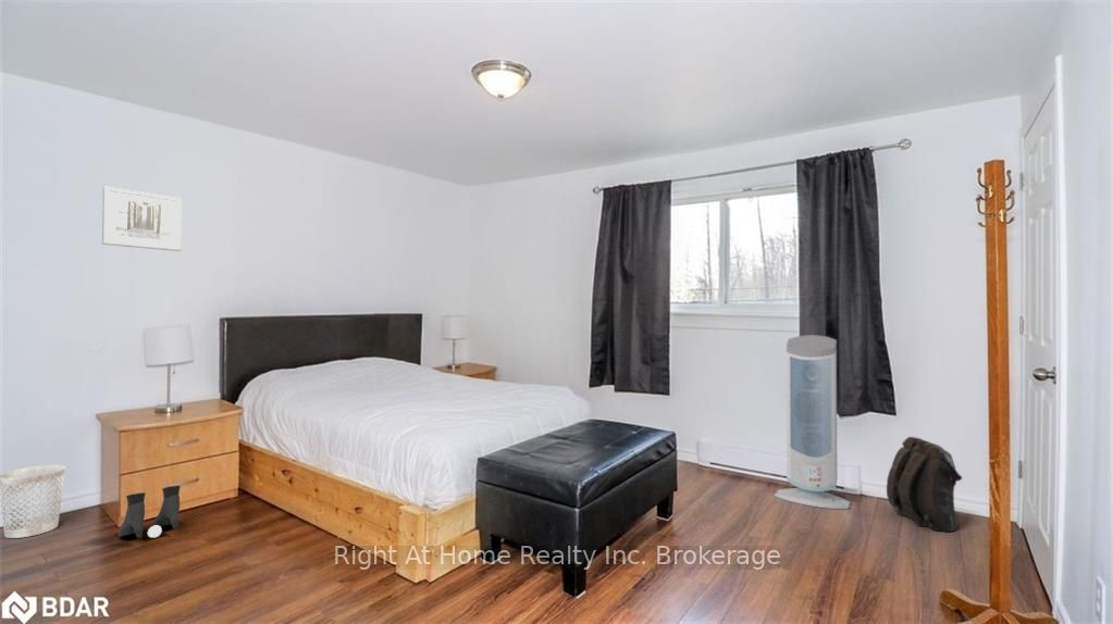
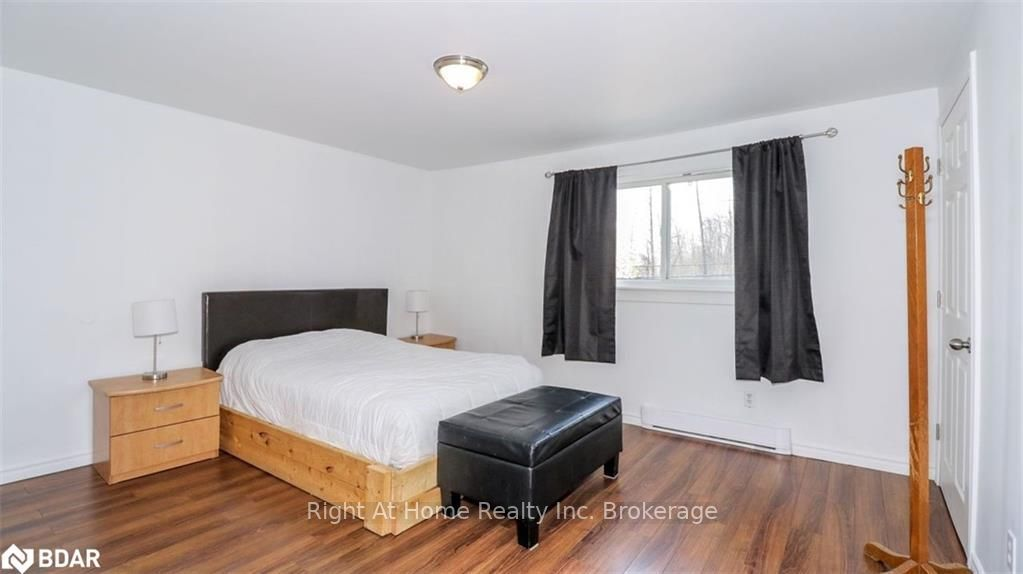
- wastebasket [0,464,66,539]
- backpack [886,436,963,533]
- air purifier [774,334,851,510]
- boots [118,485,182,539]
- wall art [101,185,183,252]
